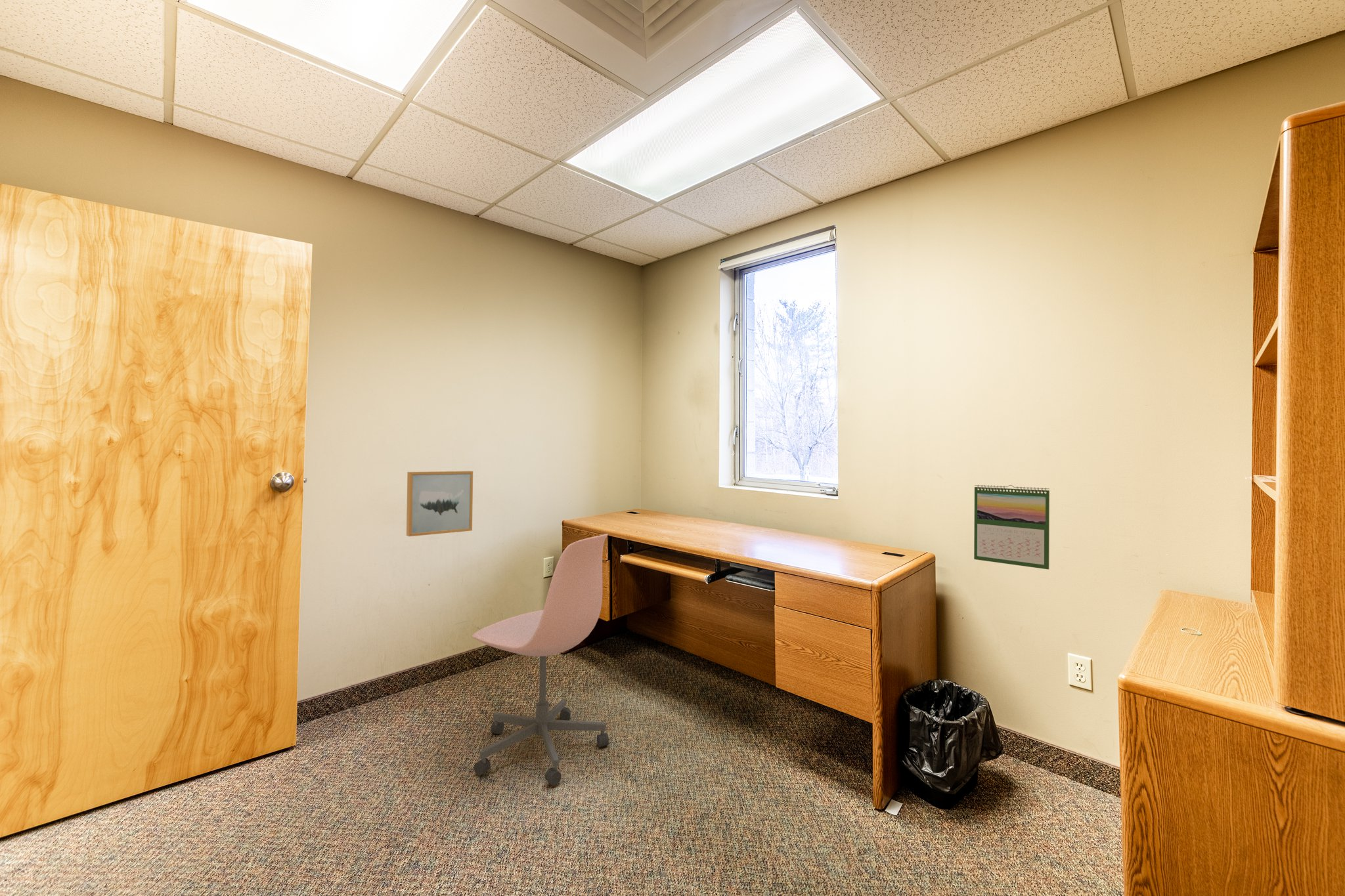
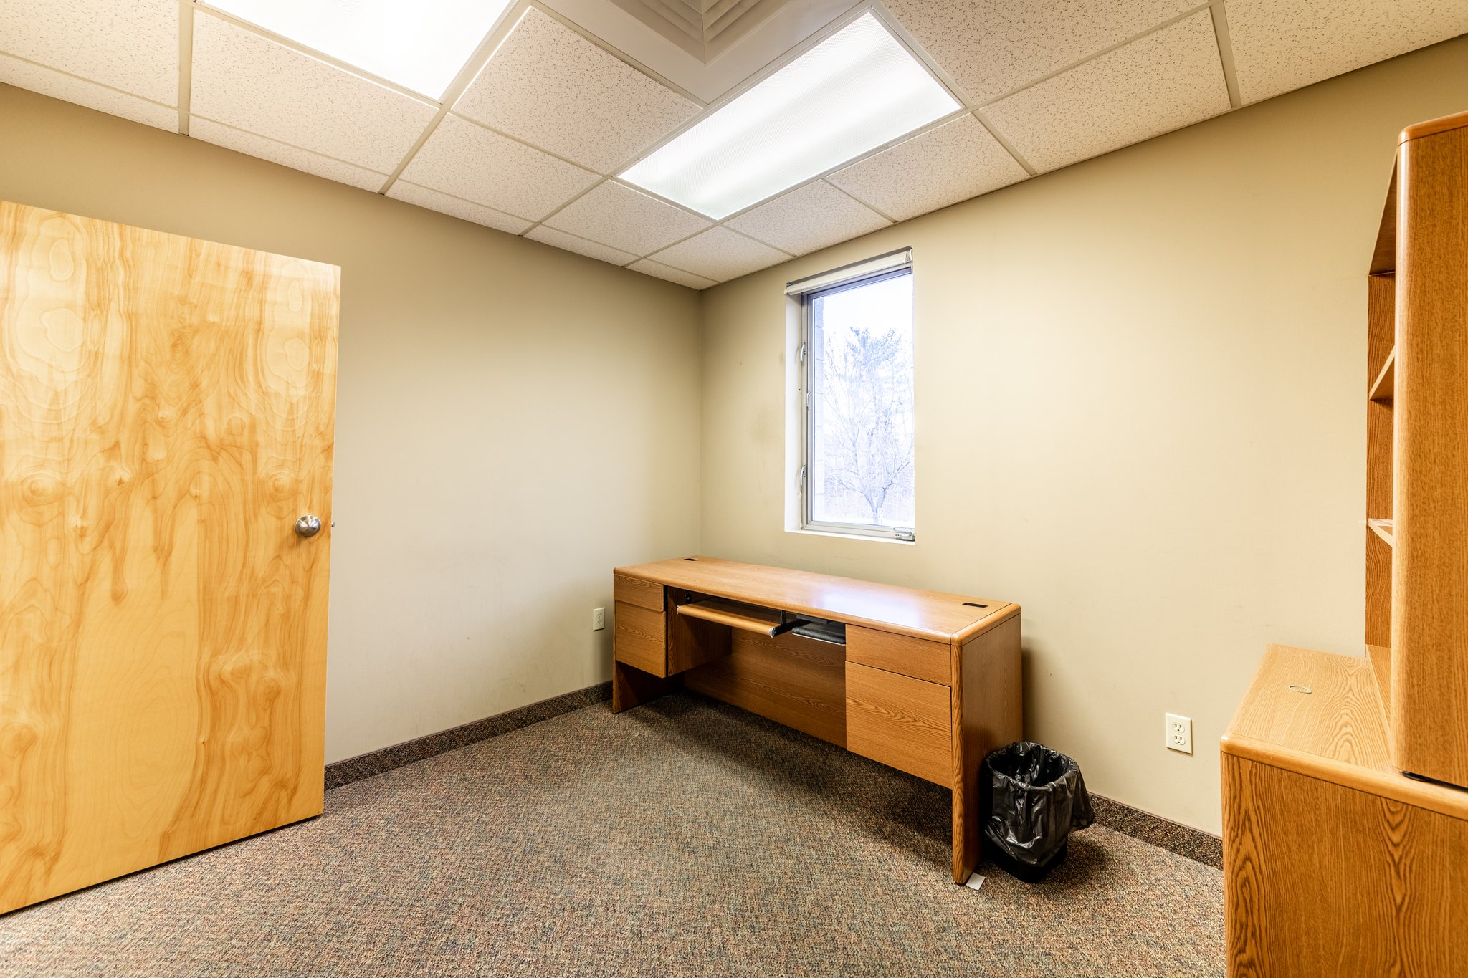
- office chair [471,533,609,786]
- calendar [973,484,1050,570]
- wall art [406,471,474,537]
